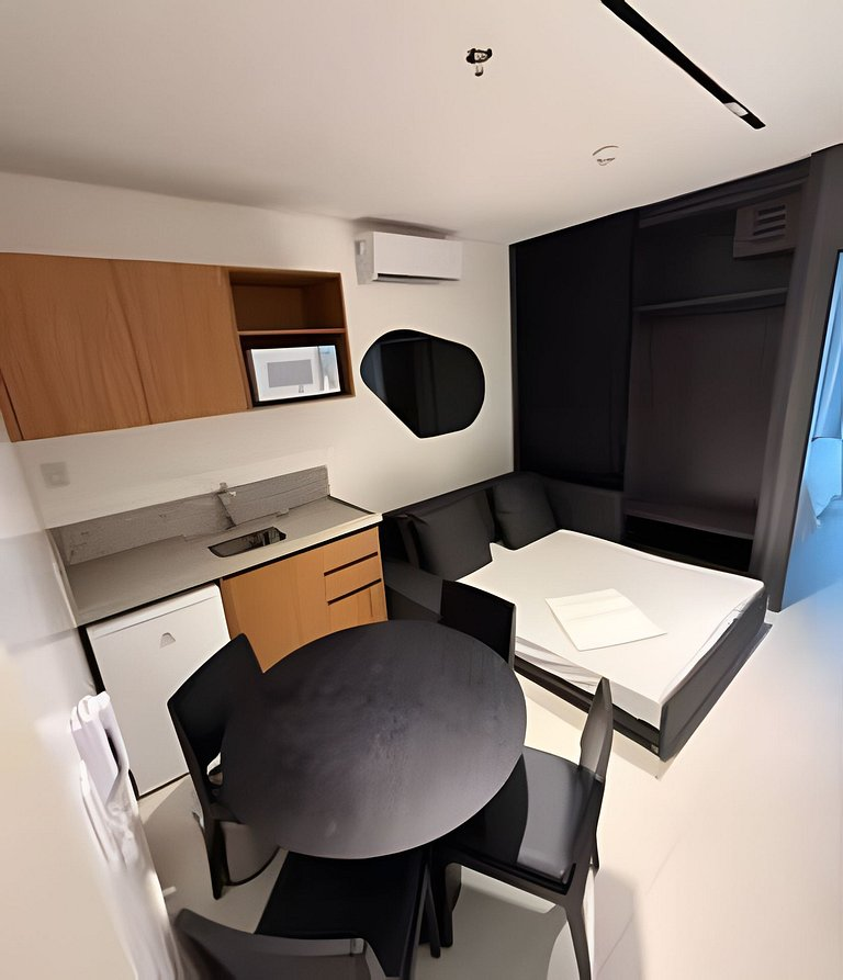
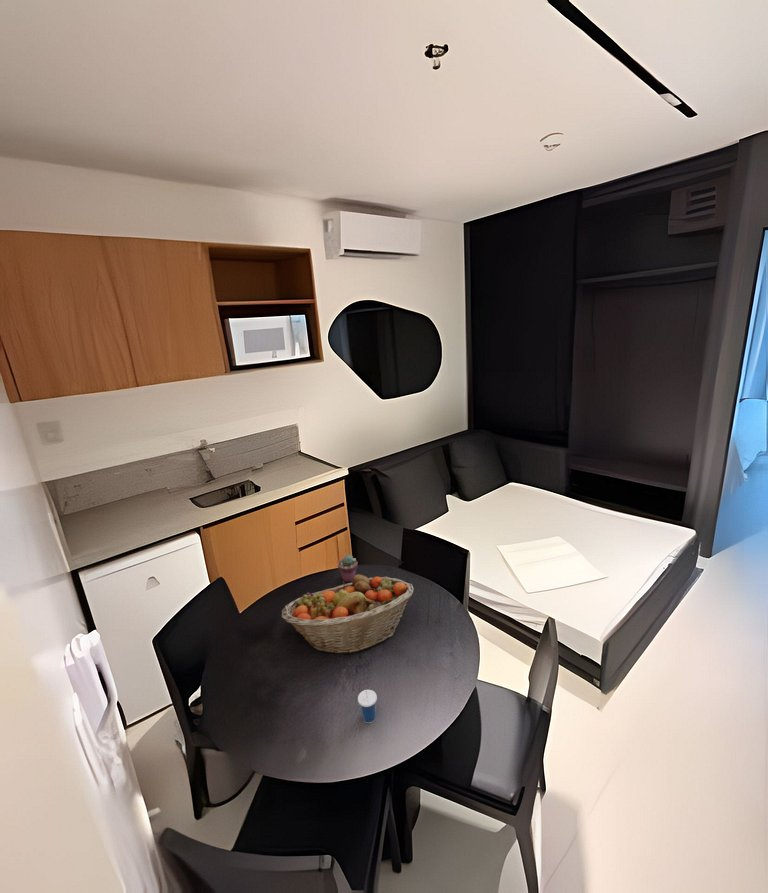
+ fruit basket [281,573,414,655]
+ potted succulent [337,554,358,583]
+ cup [357,689,378,724]
